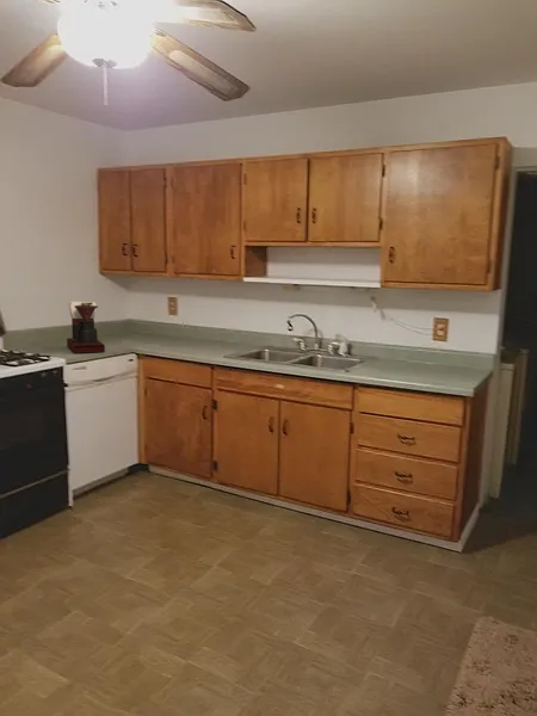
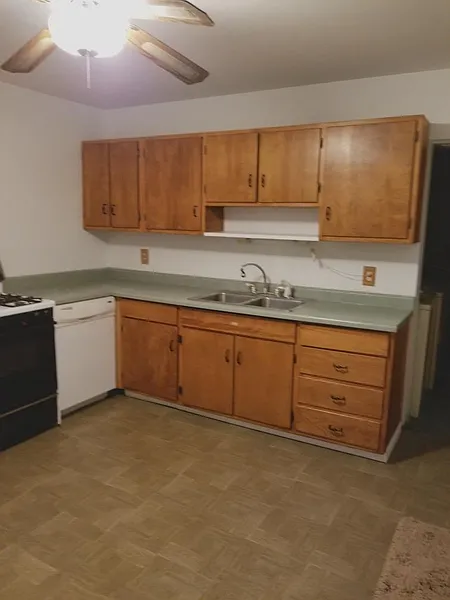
- coffee maker [66,301,106,354]
